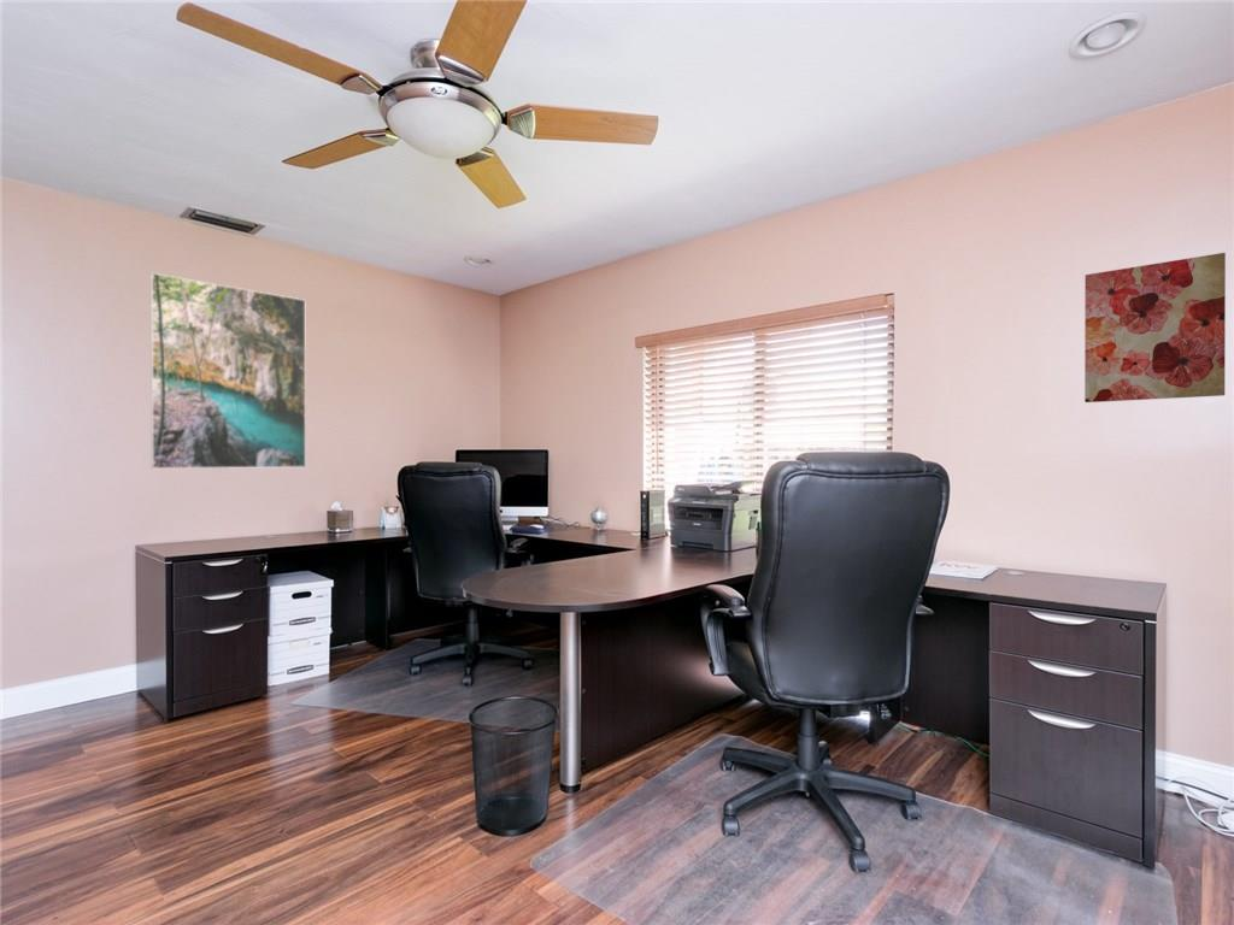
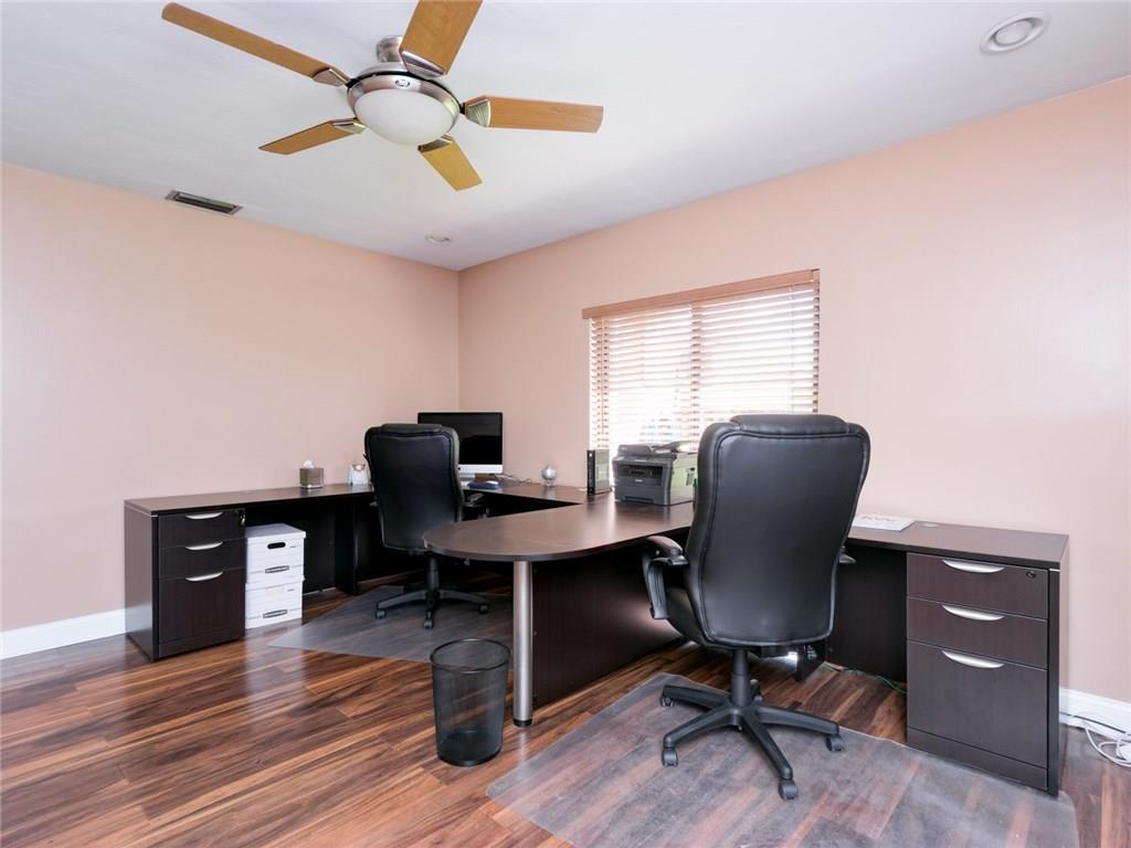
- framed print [149,272,307,470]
- wall art [1083,252,1227,403]
